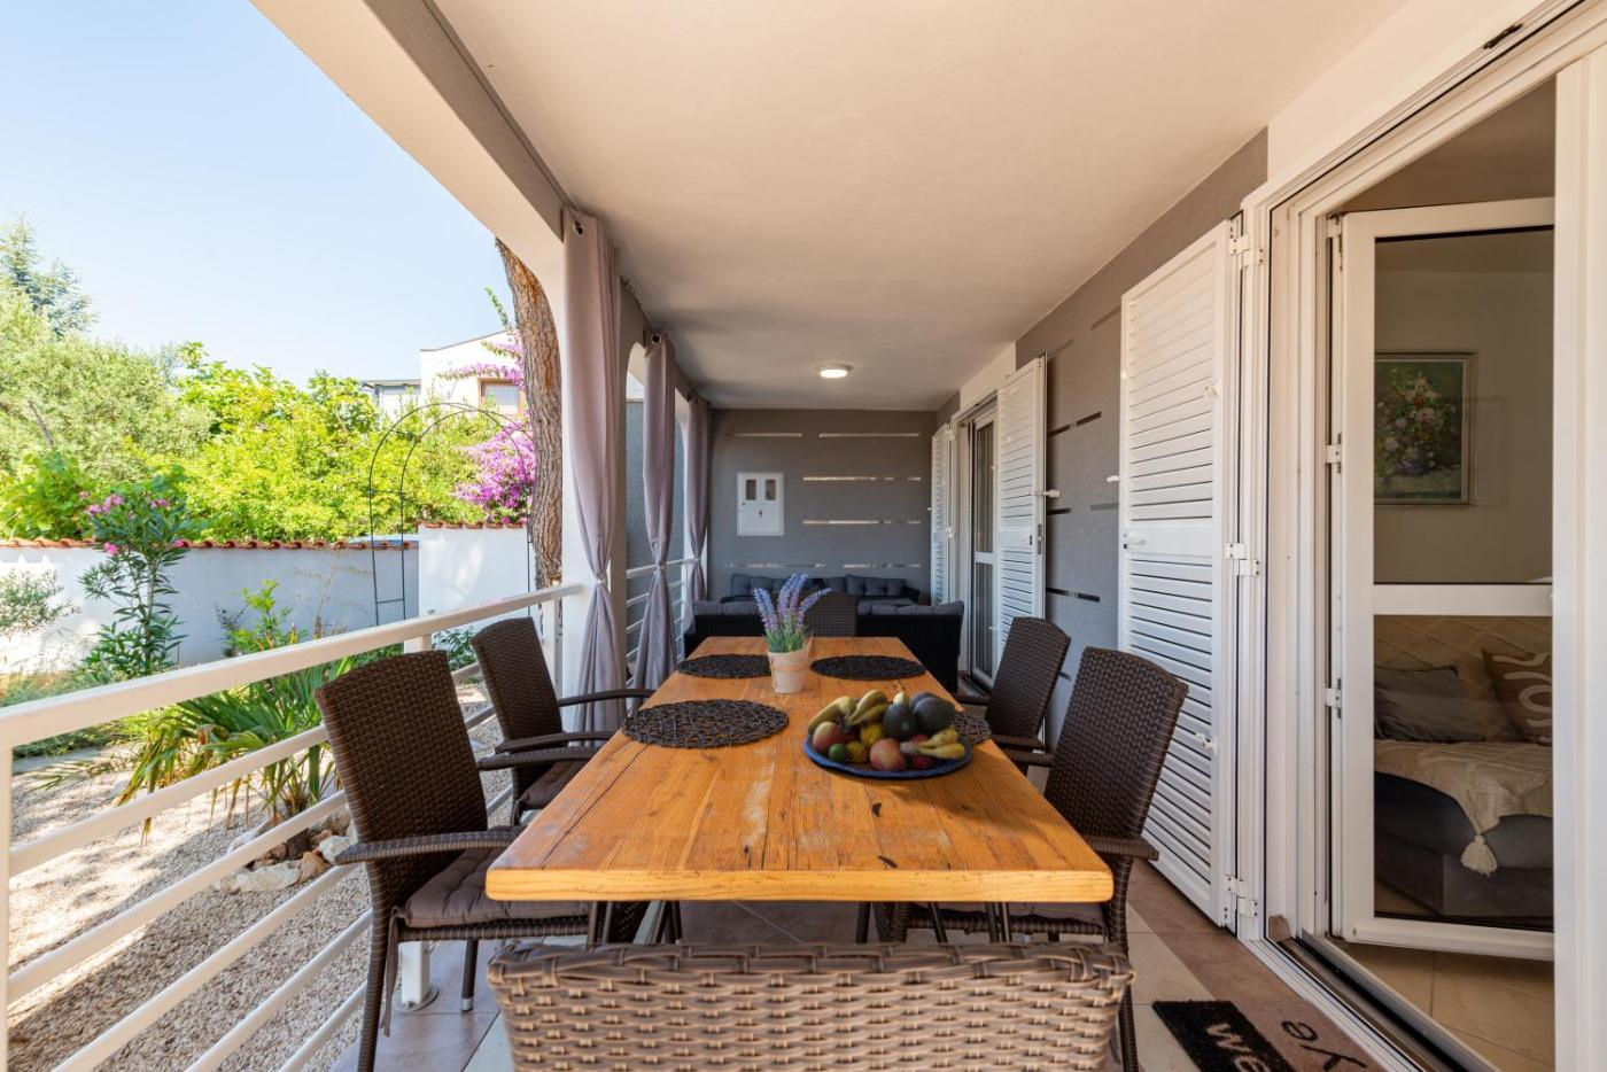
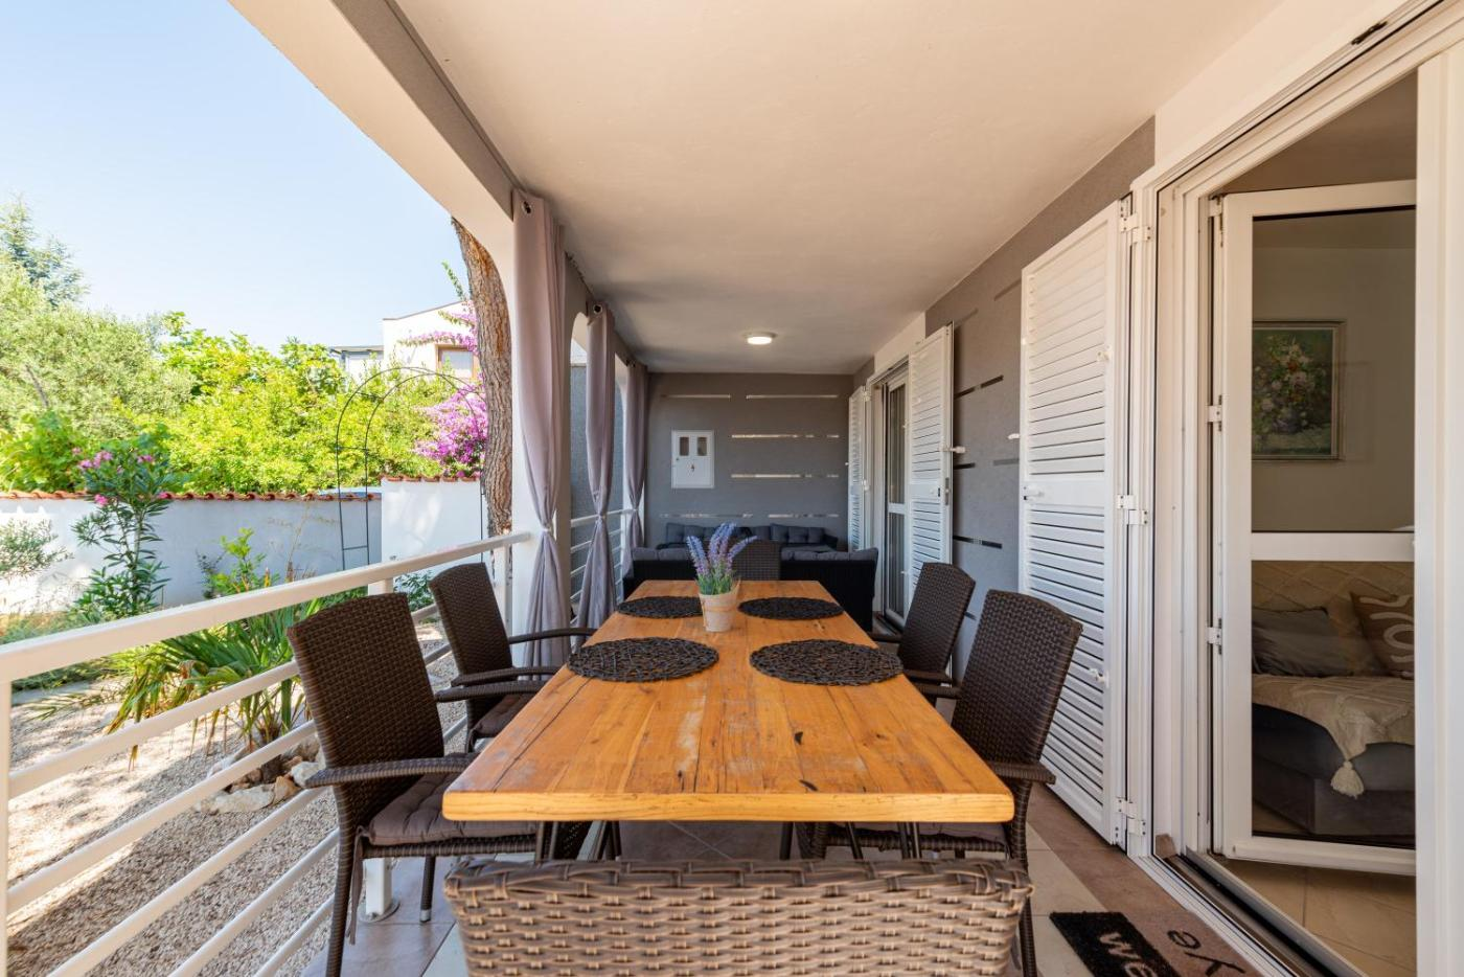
- fruit bowl [803,689,974,778]
